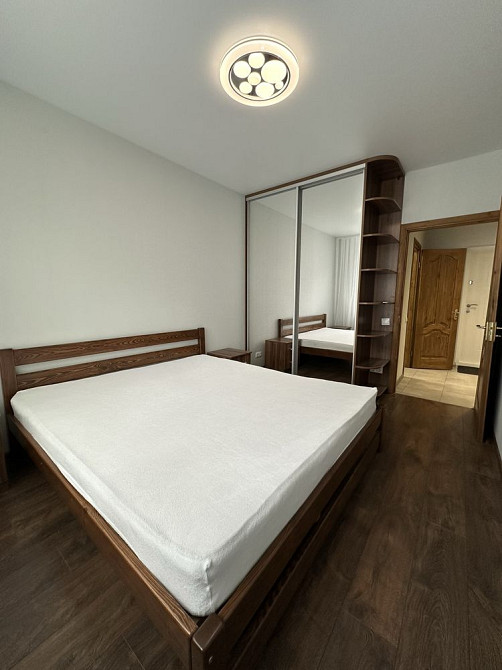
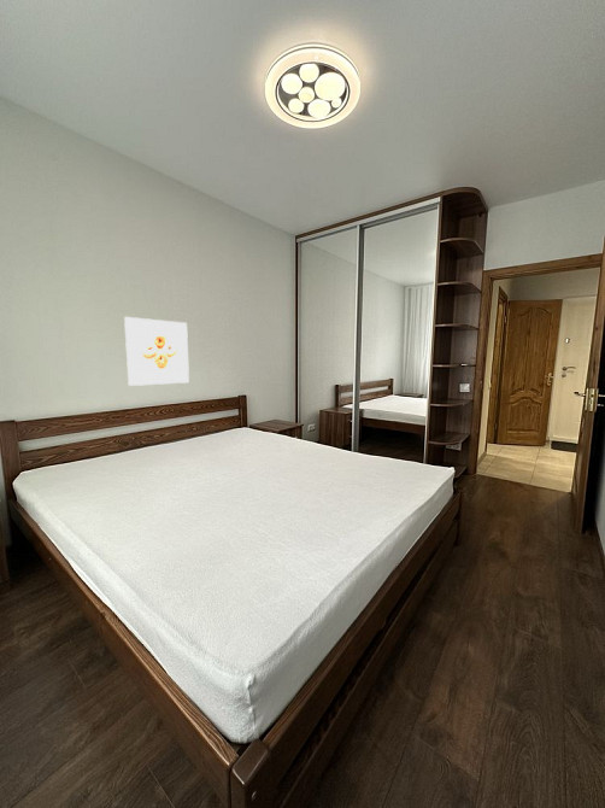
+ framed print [123,316,190,387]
